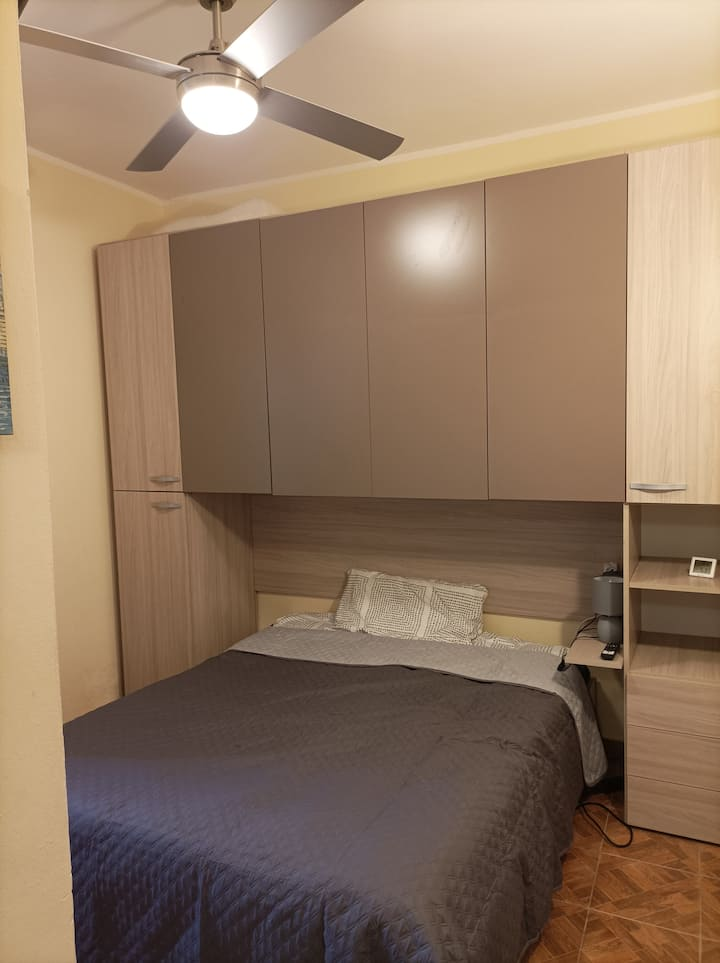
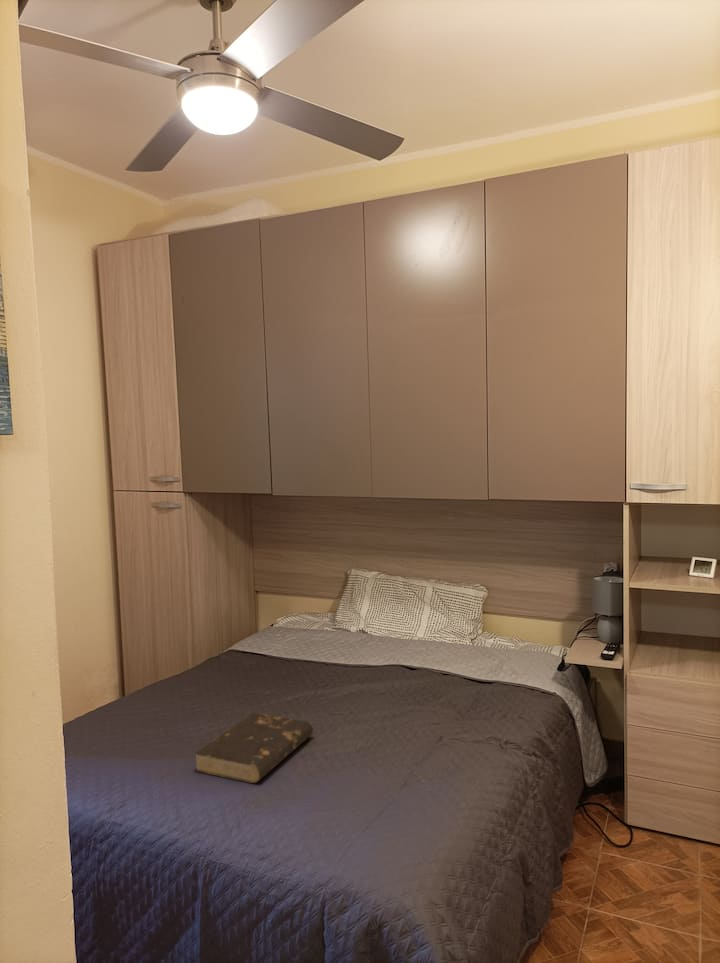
+ book [193,711,314,784]
